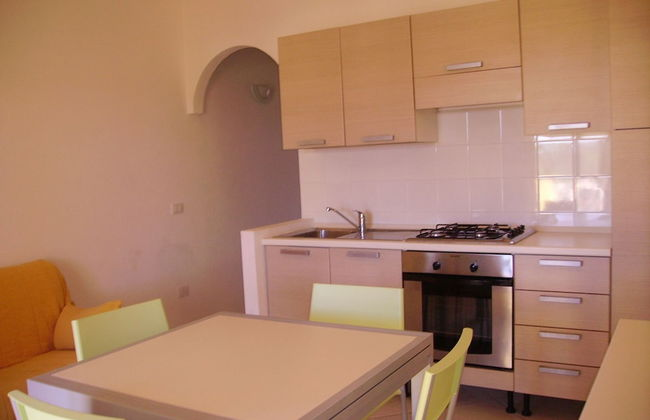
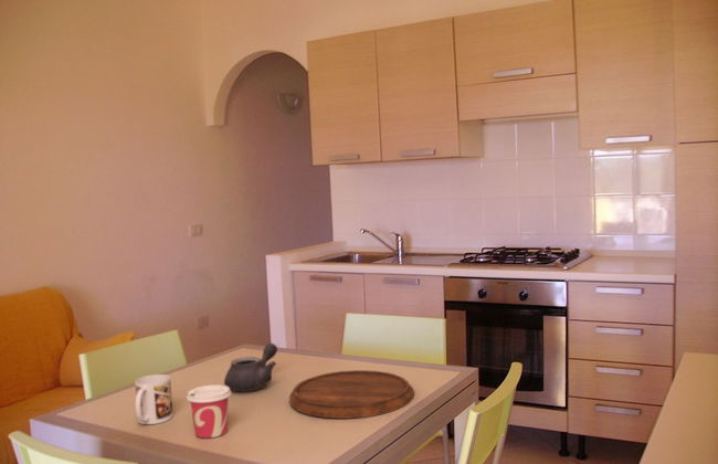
+ cutting board [288,369,415,420]
+ mug [134,373,175,425]
+ teapot [223,341,278,392]
+ cup [186,383,232,439]
